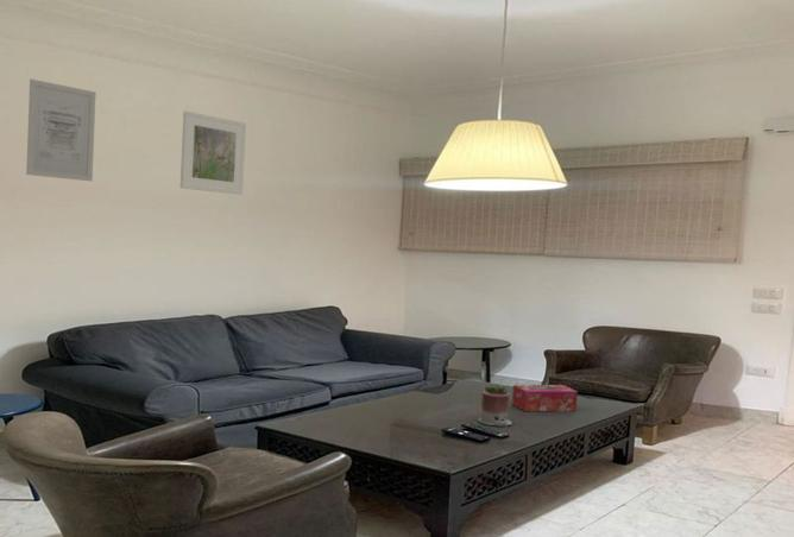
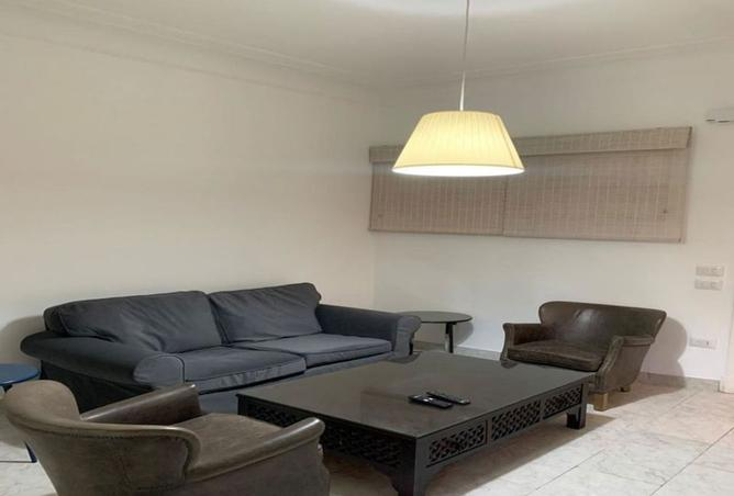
- succulent planter [477,384,513,427]
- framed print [179,110,247,196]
- tissue box [511,384,579,412]
- wall art [25,78,97,183]
